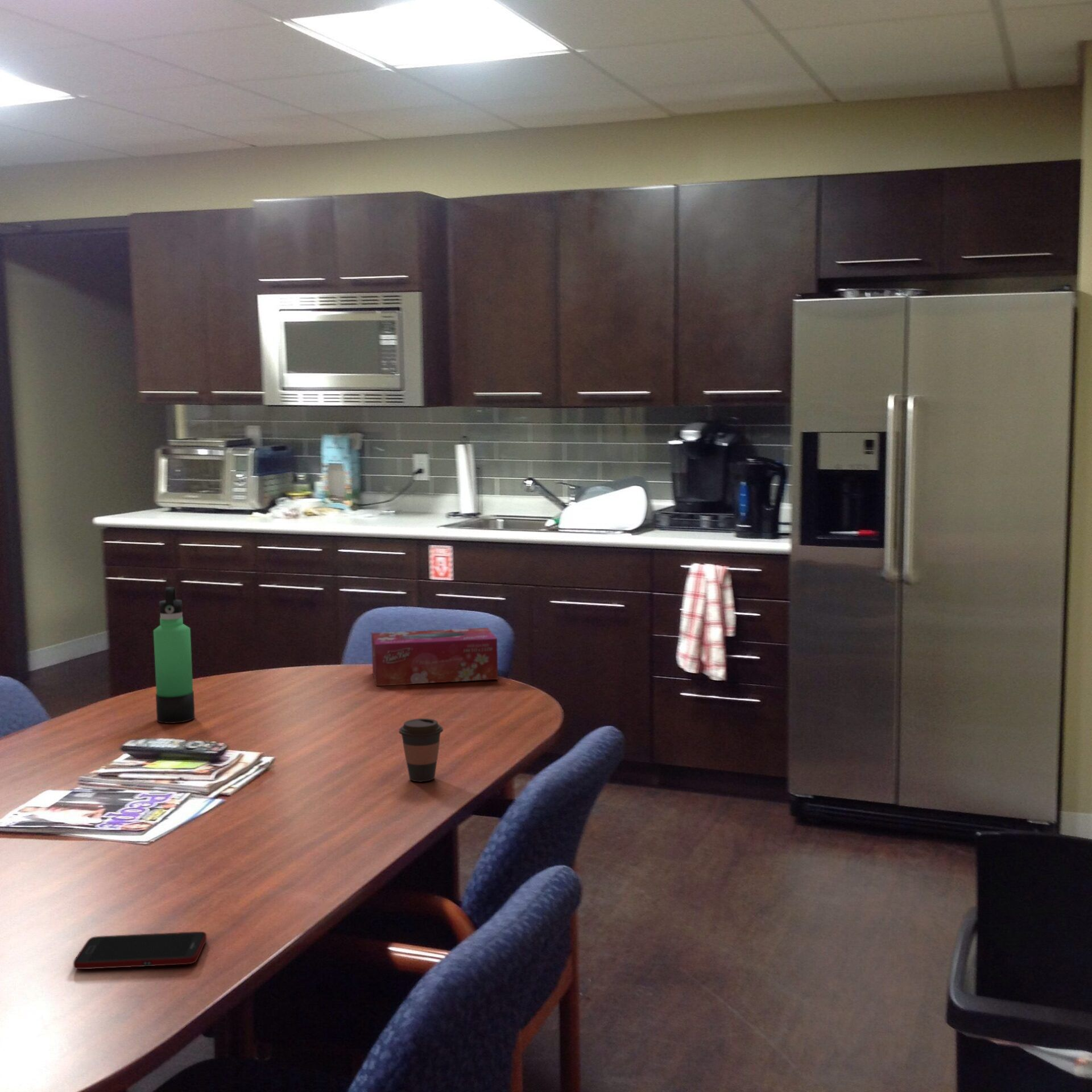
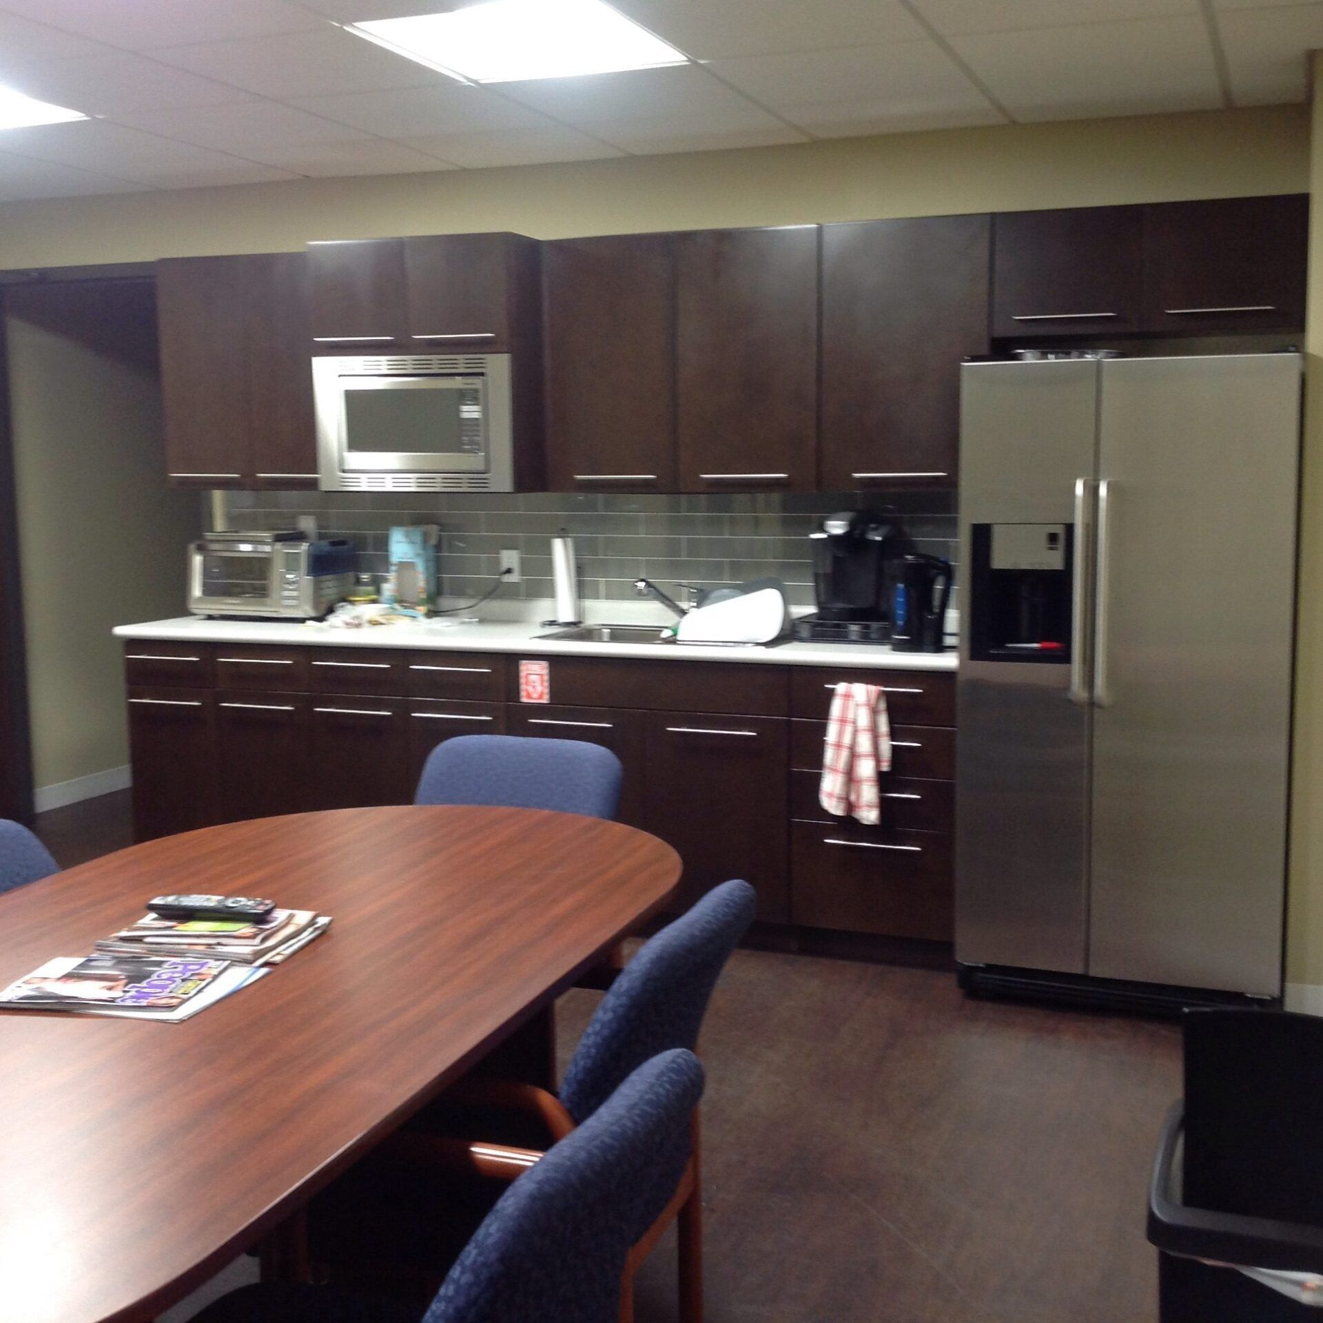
- tissue box [371,627,498,686]
- coffee cup [398,718,444,783]
- cell phone [73,931,207,970]
- thermos bottle [153,586,196,724]
